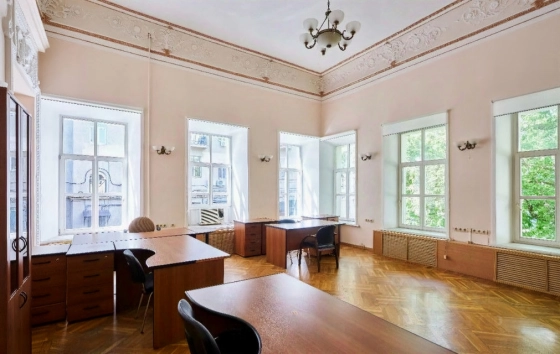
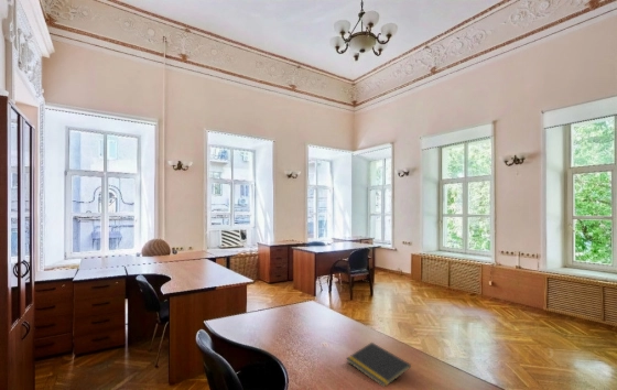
+ notepad [345,342,412,387]
